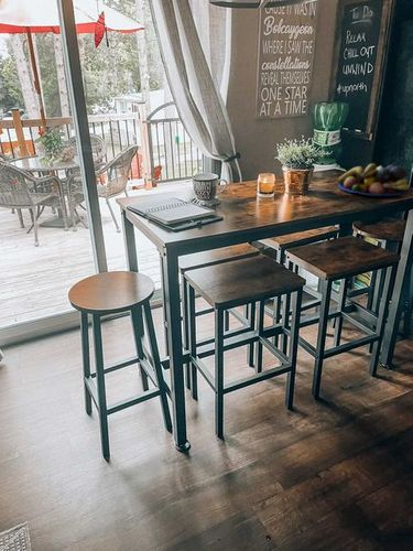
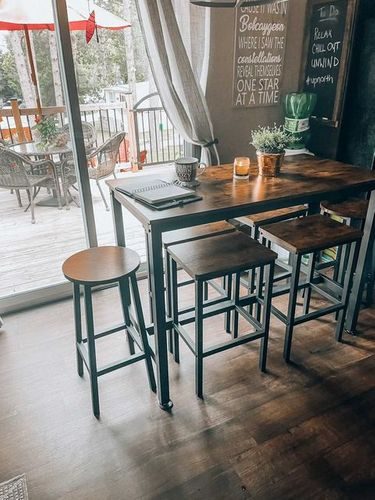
- fruit bowl [337,162,412,197]
